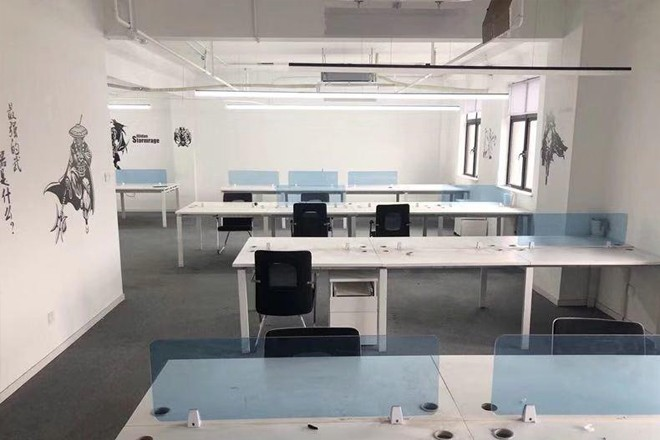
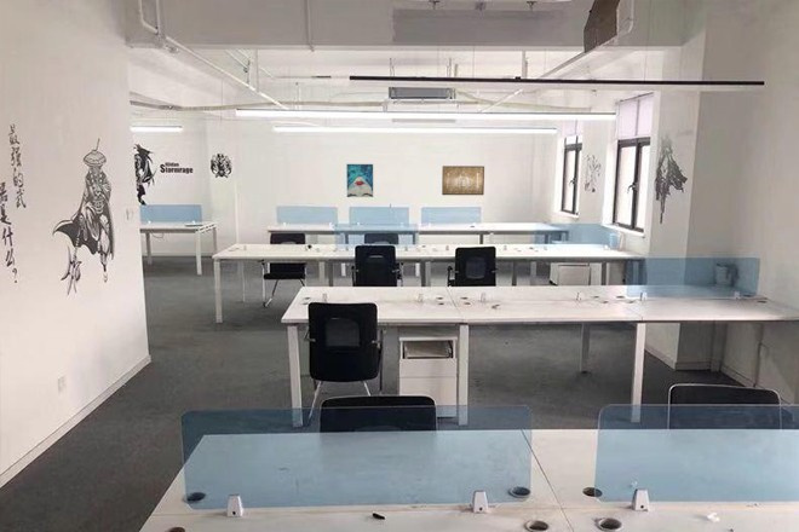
+ wall art [441,164,485,196]
+ wall art [345,163,374,198]
